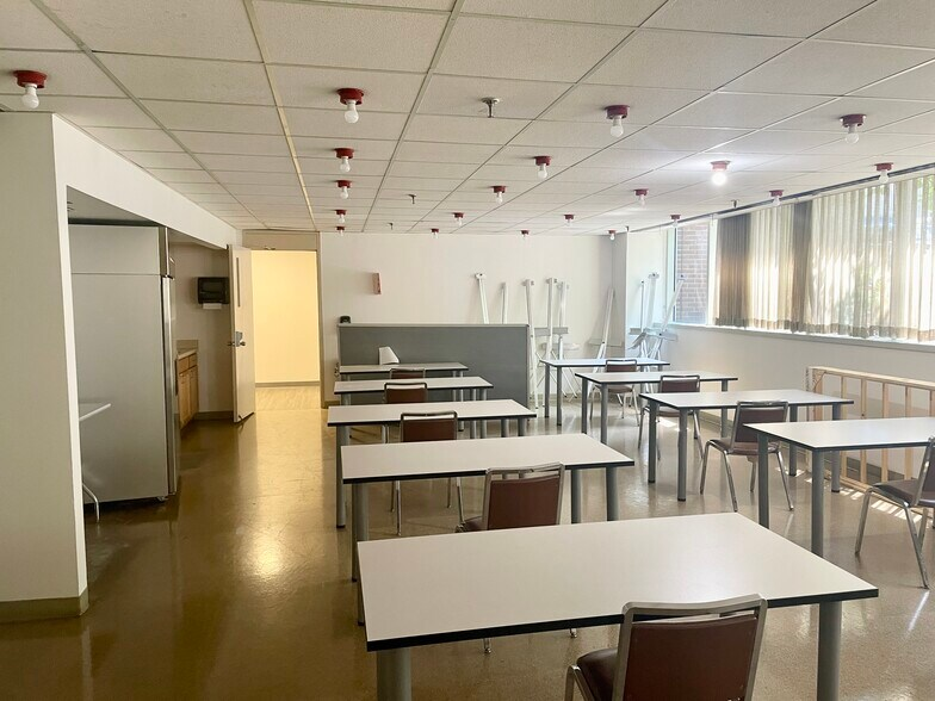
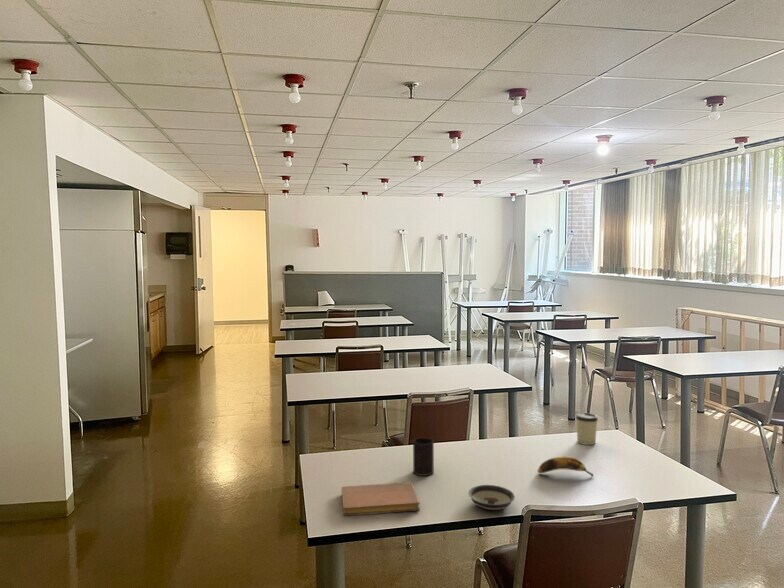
+ saucer [468,484,516,511]
+ cup [575,412,599,446]
+ notebook [341,481,421,516]
+ cup [412,437,435,477]
+ banana [536,455,595,477]
